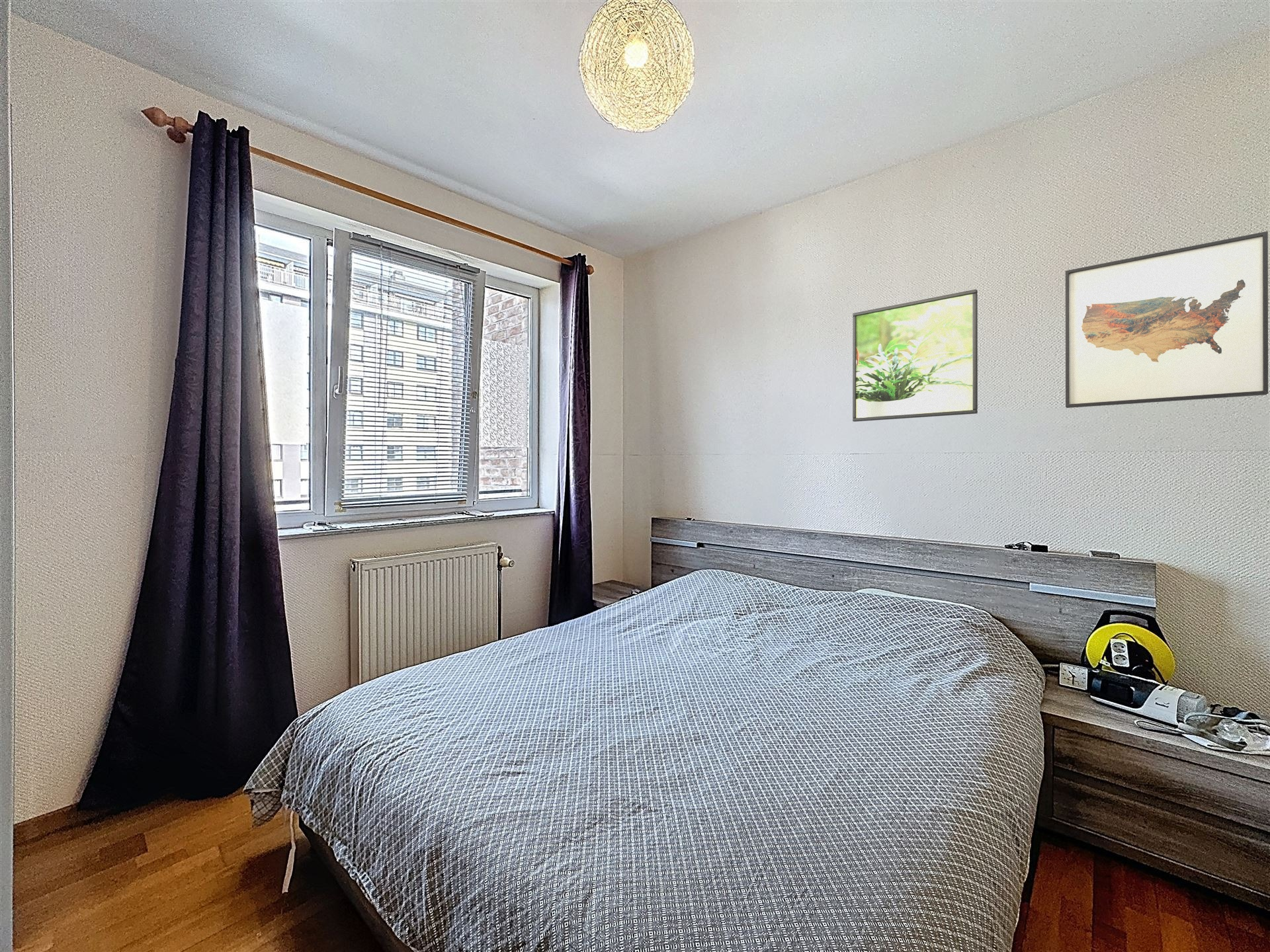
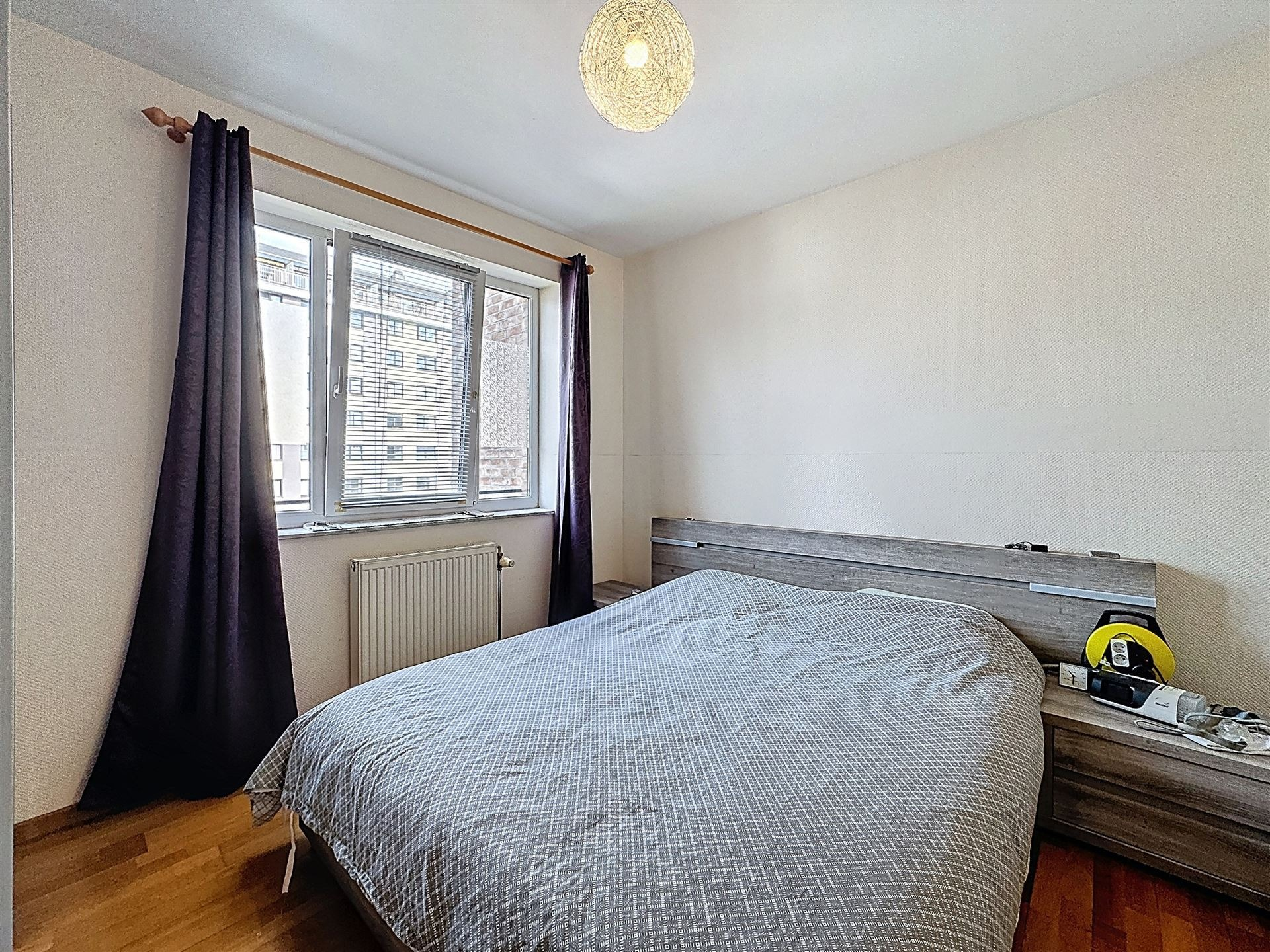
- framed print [852,289,978,422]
- wall art [1065,231,1269,409]
